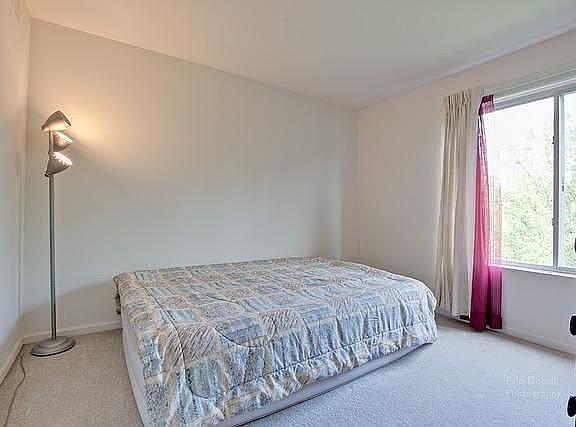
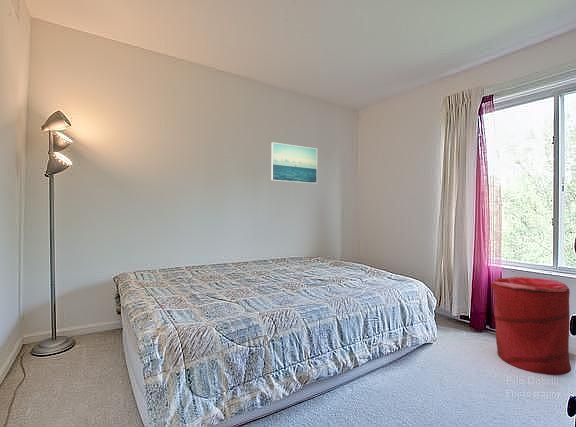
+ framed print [270,141,318,184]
+ laundry hamper [490,276,572,376]
